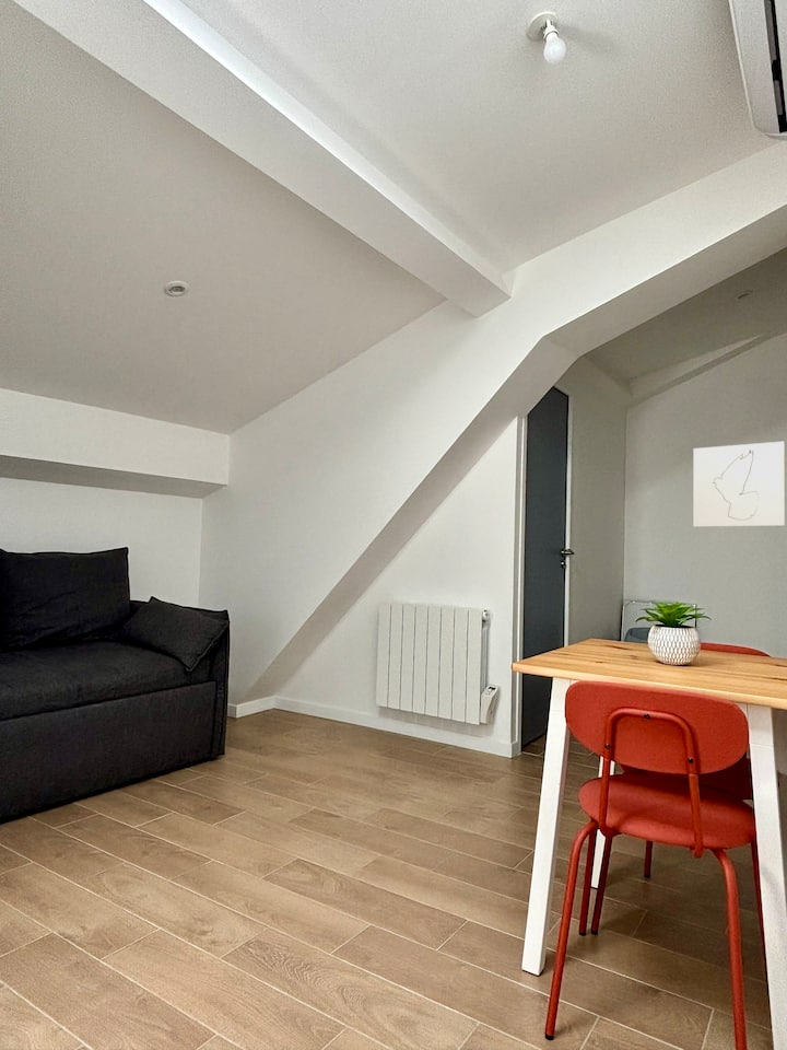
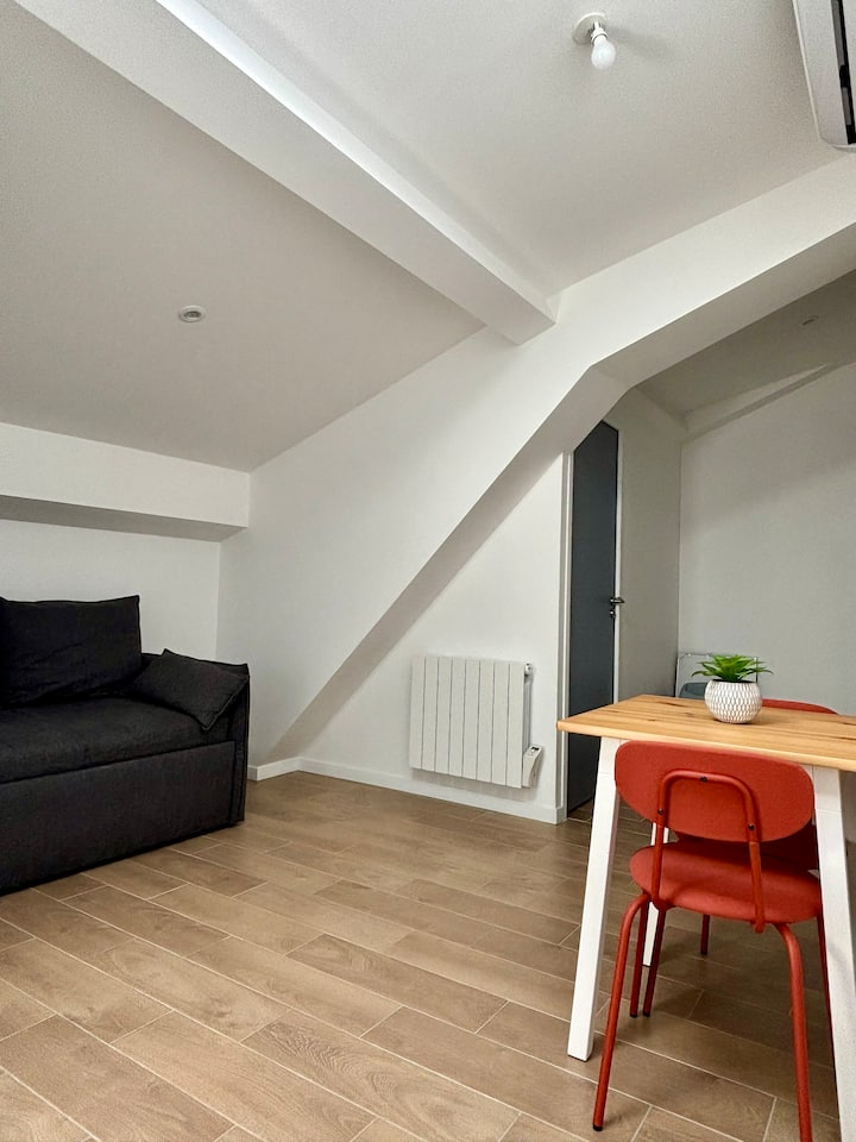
- wall art [693,441,786,528]
